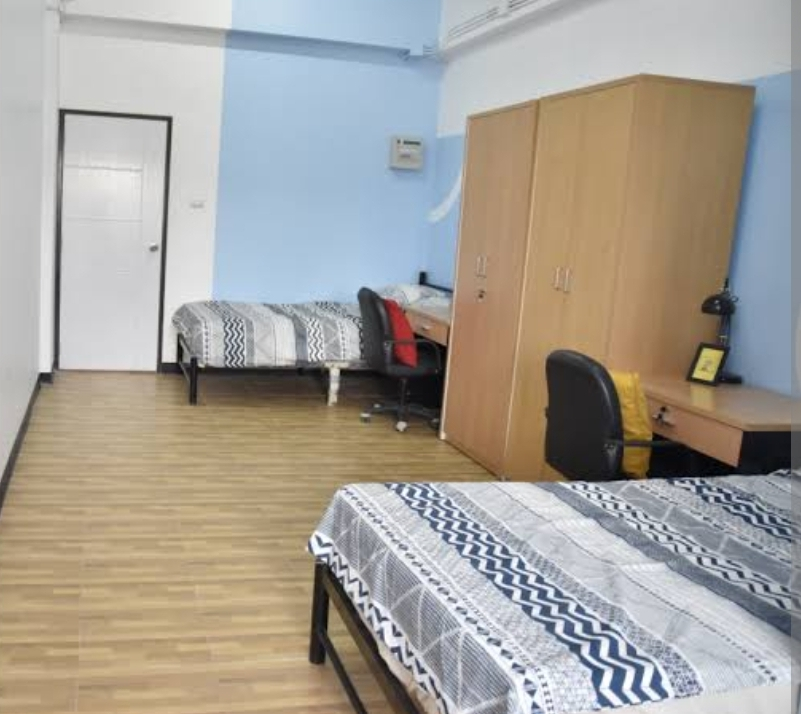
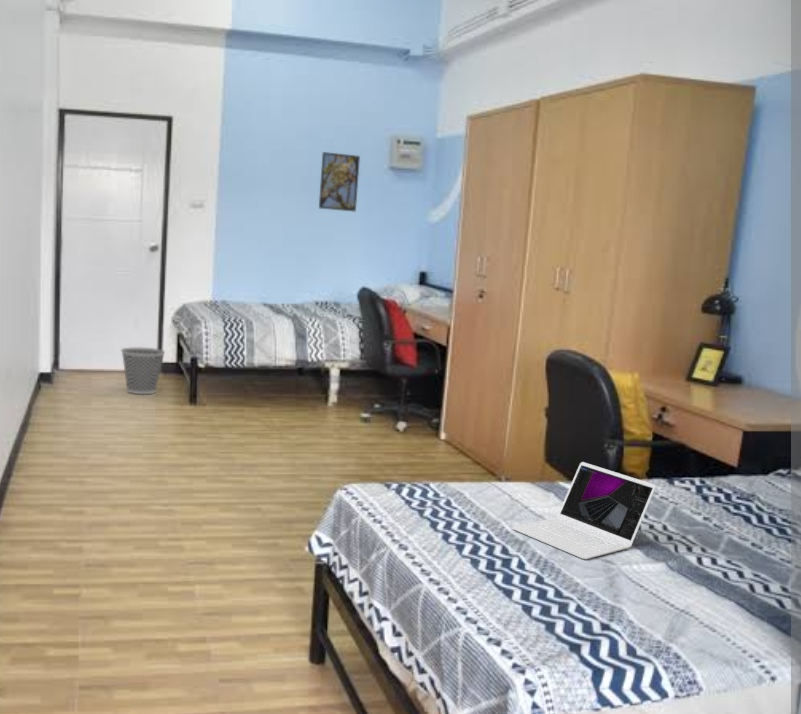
+ laptop [512,461,657,560]
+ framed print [318,151,361,213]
+ wastebasket [120,347,166,395]
